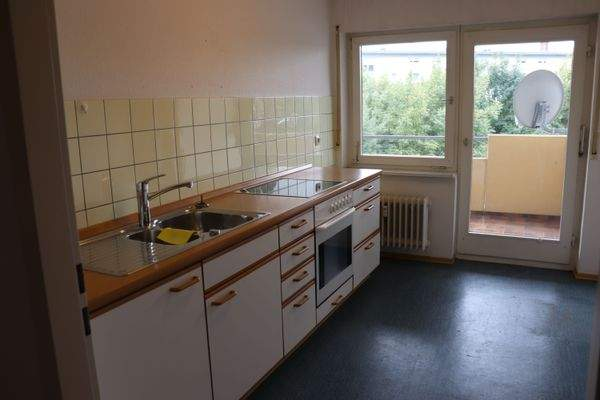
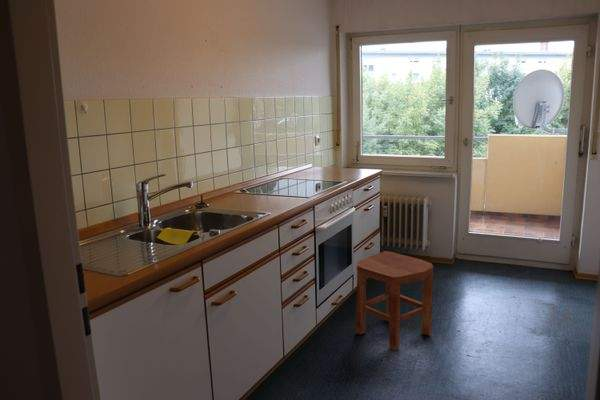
+ stool [355,250,434,351]
